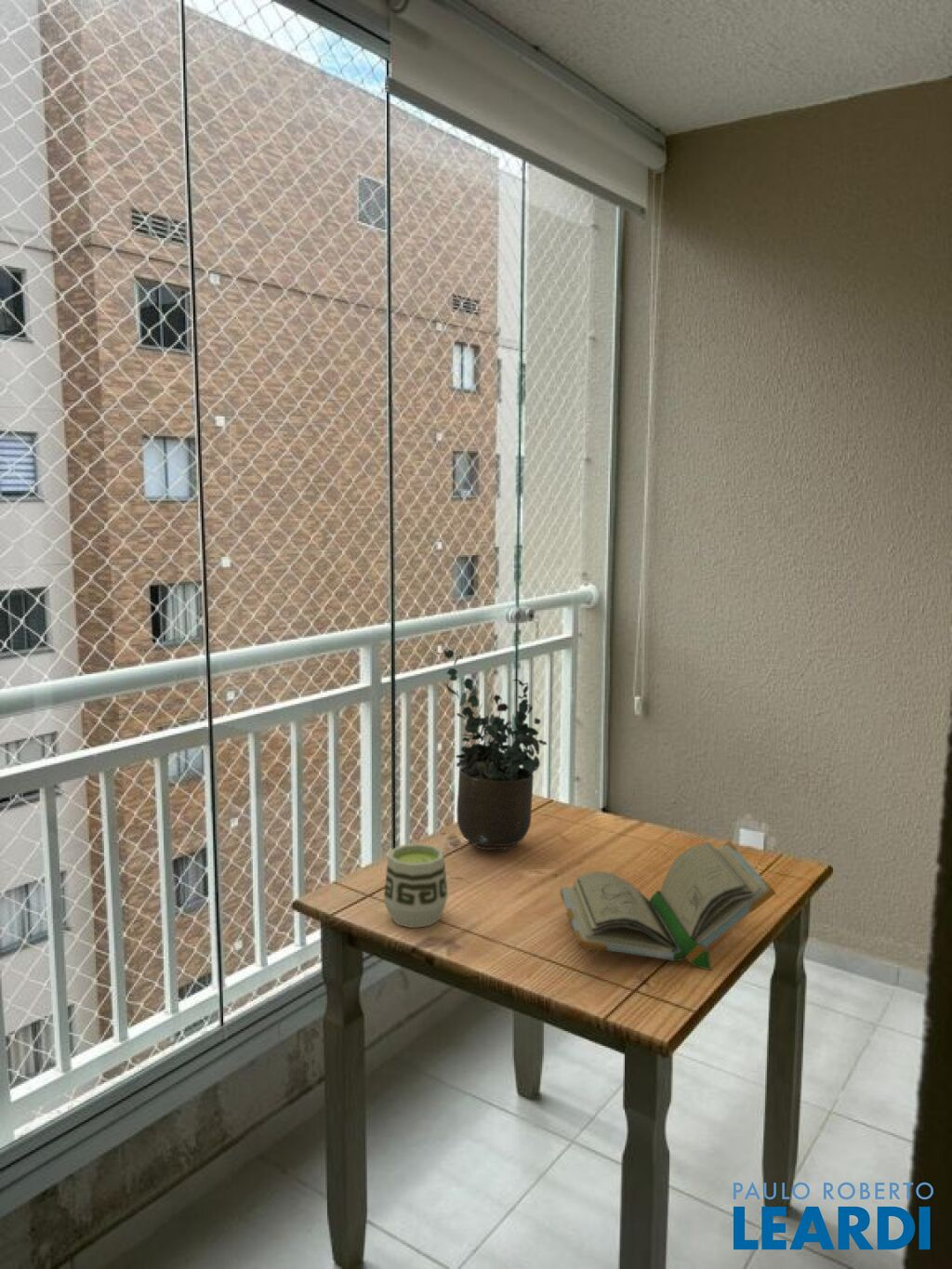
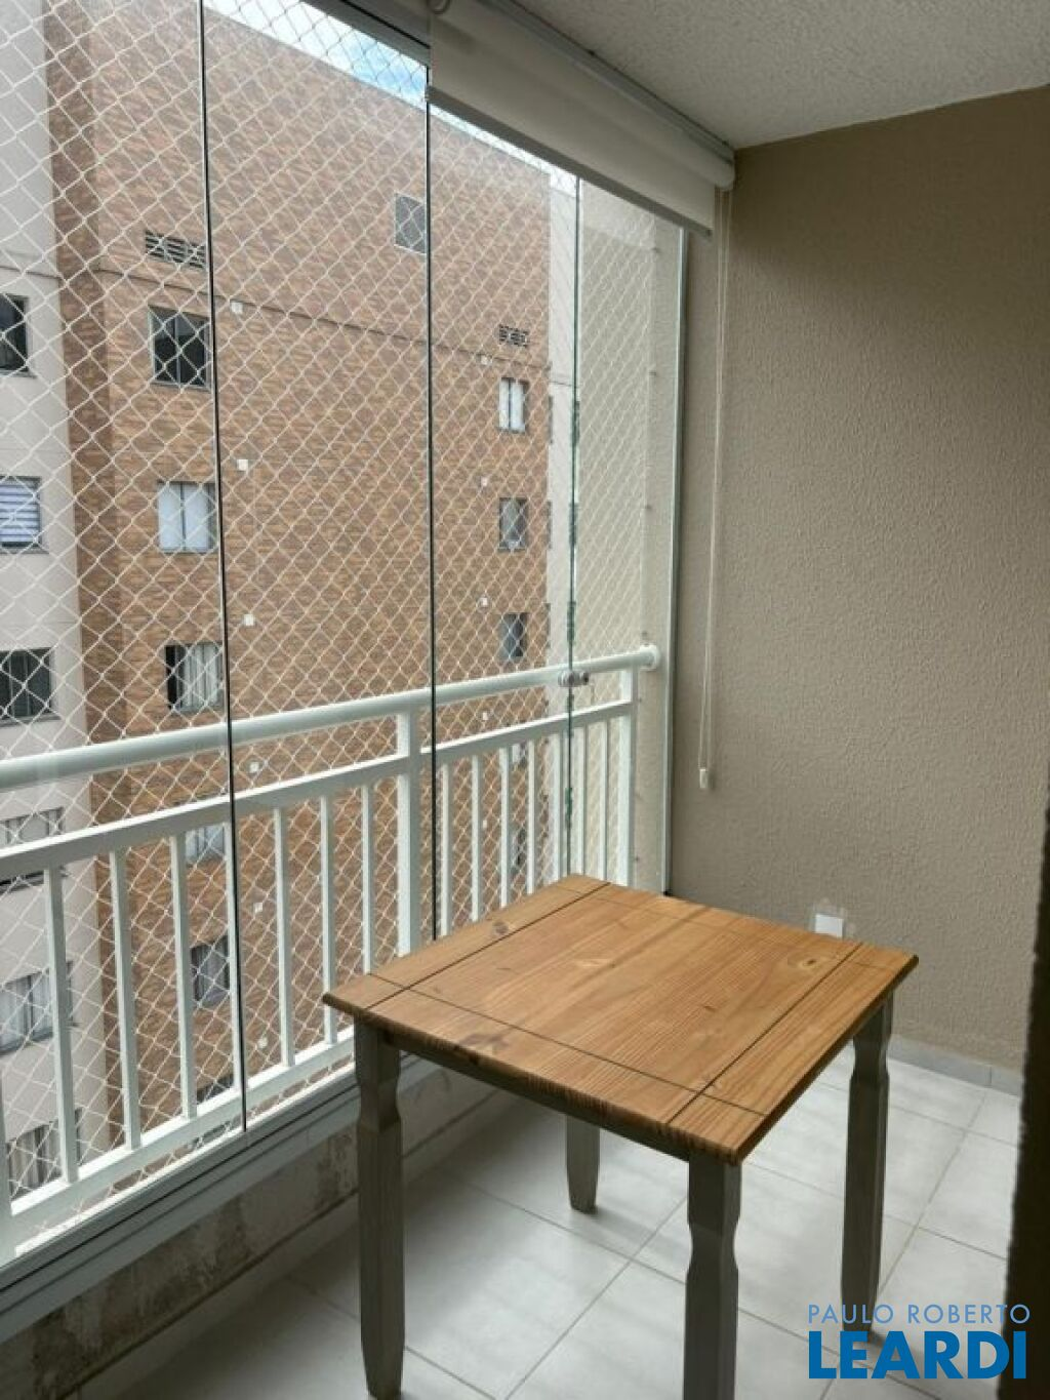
- cup [383,842,449,929]
- book [560,839,776,971]
- potted plant [443,649,548,852]
